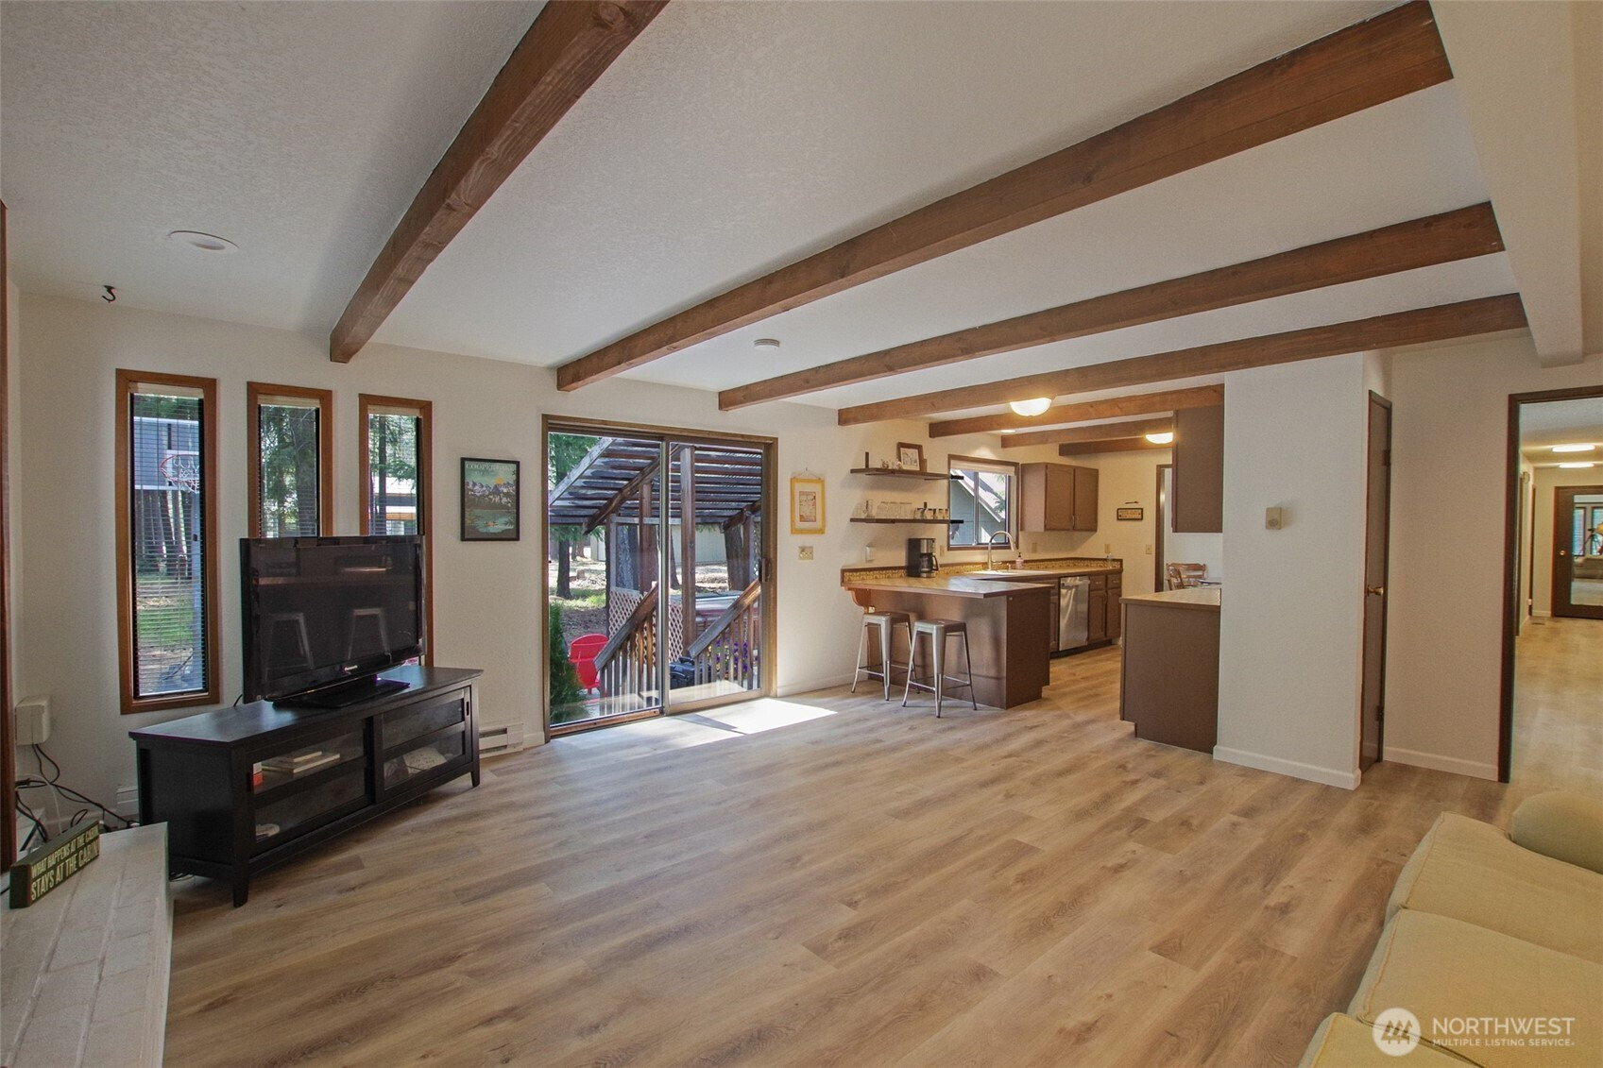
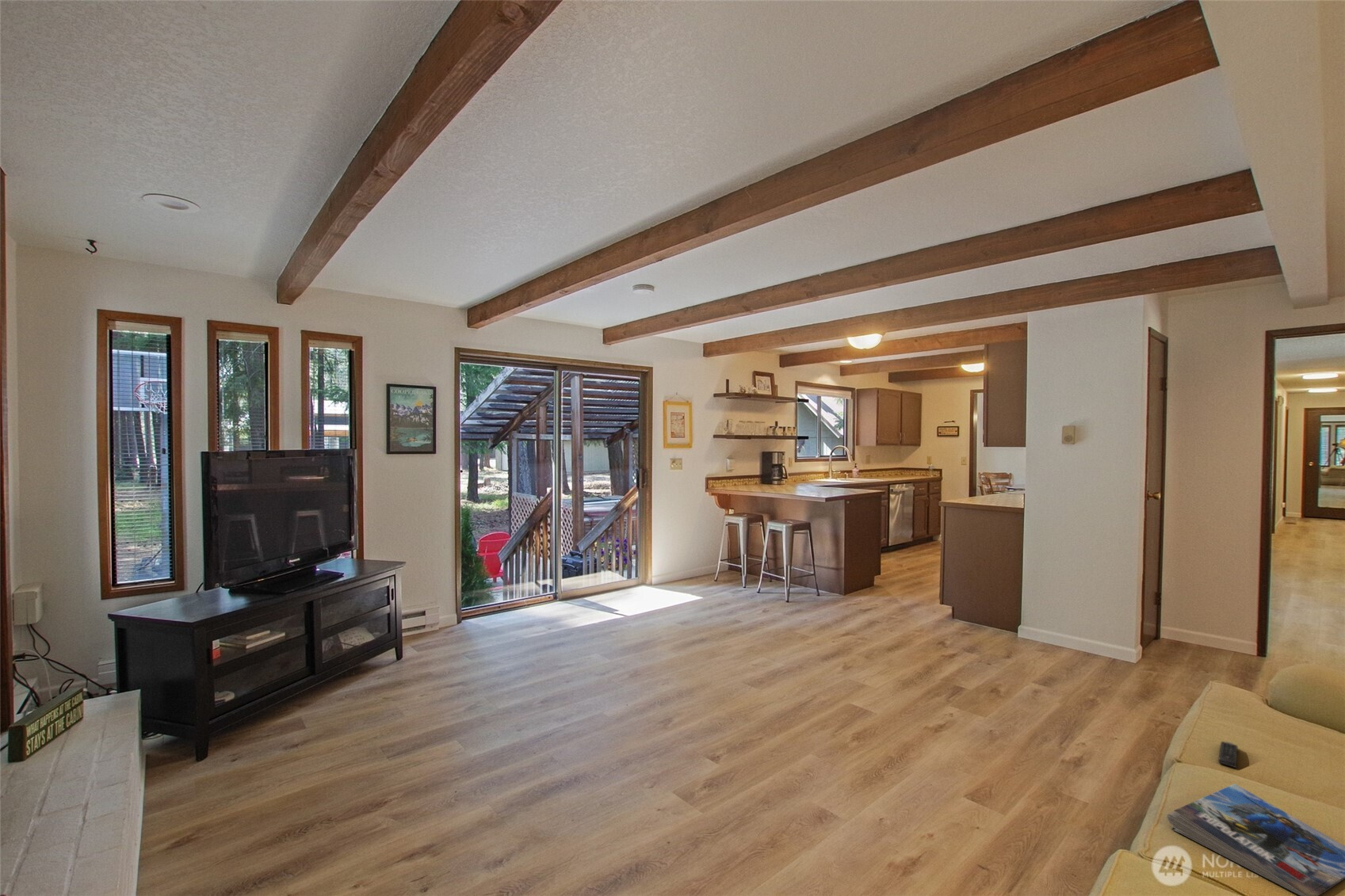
+ magazine [1166,784,1345,896]
+ remote control [1217,741,1239,768]
